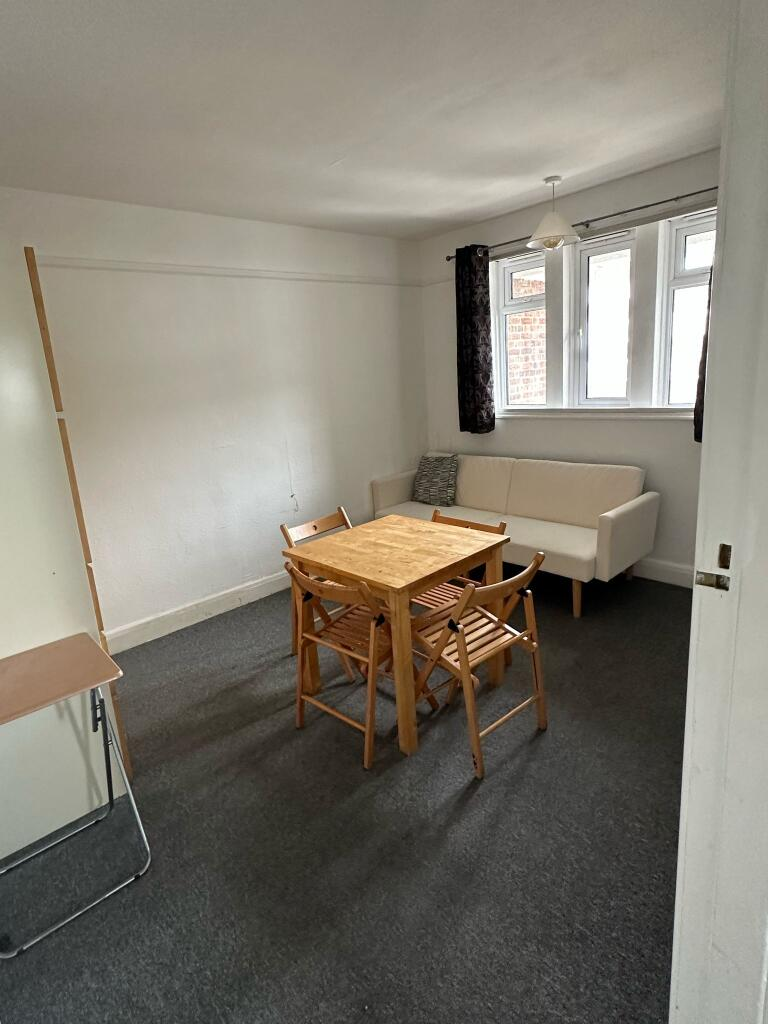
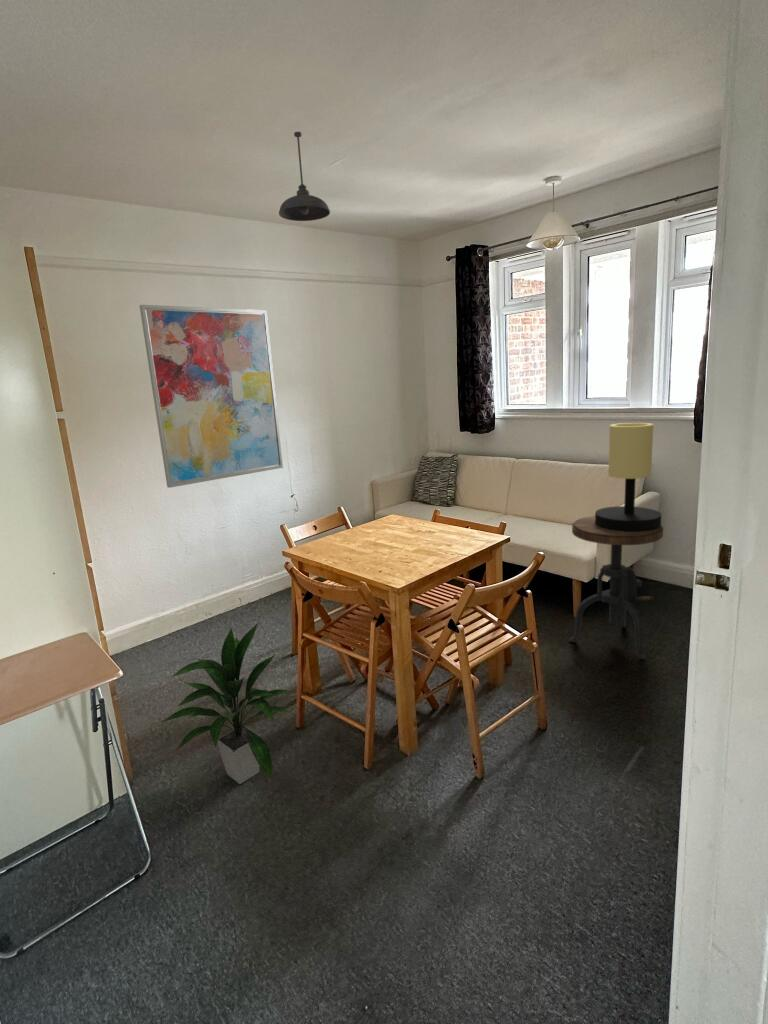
+ side table [568,515,664,660]
+ wall art [139,304,284,489]
+ pendant light [278,131,331,222]
+ table lamp [594,422,662,532]
+ indoor plant [161,621,292,785]
